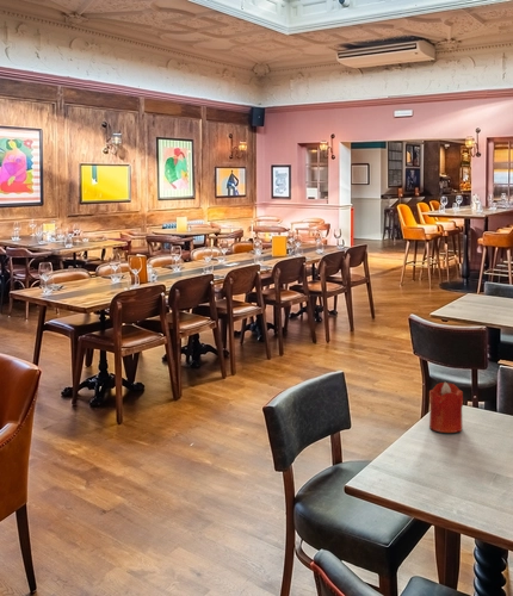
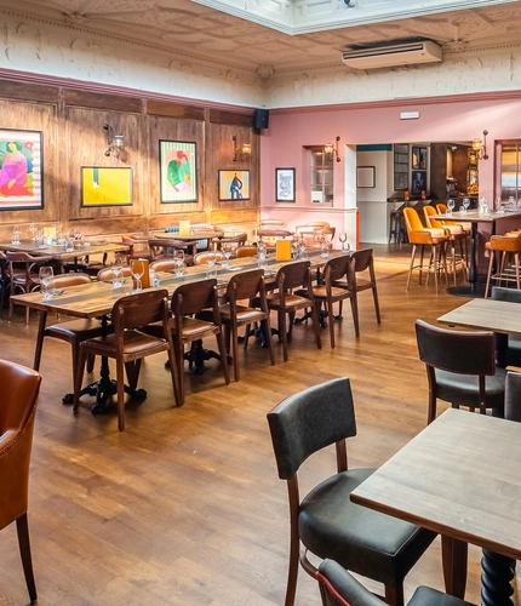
- candle [428,381,464,434]
